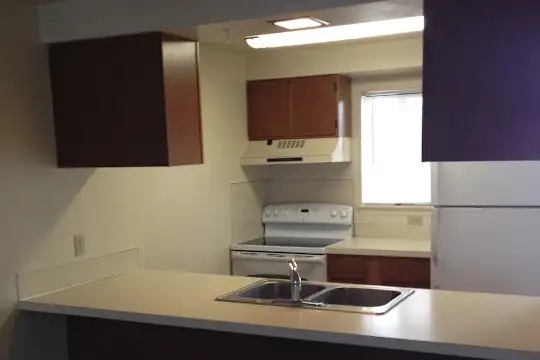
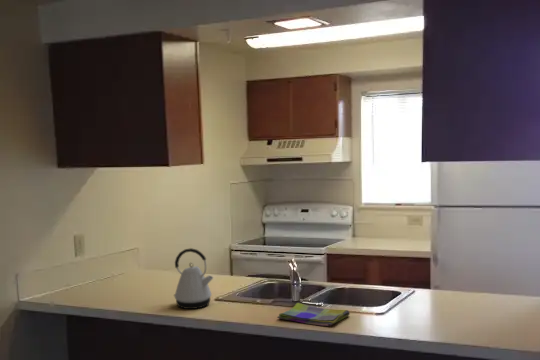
+ kettle [173,247,214,310]
+ dish towel [276,302,351,327]
